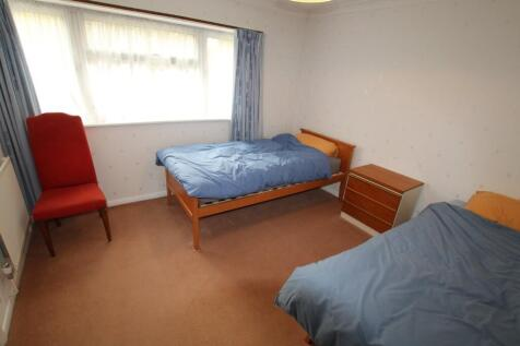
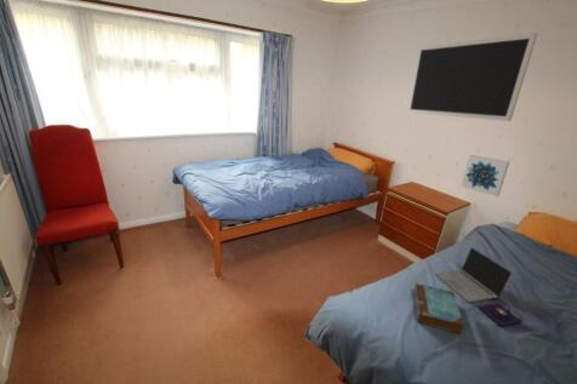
+ wall art [461,154,510,197]
+ book [413,282,465,336]
+ chalkboard [406,31,538,122]
+ laptop computer [434,247,522,328]
